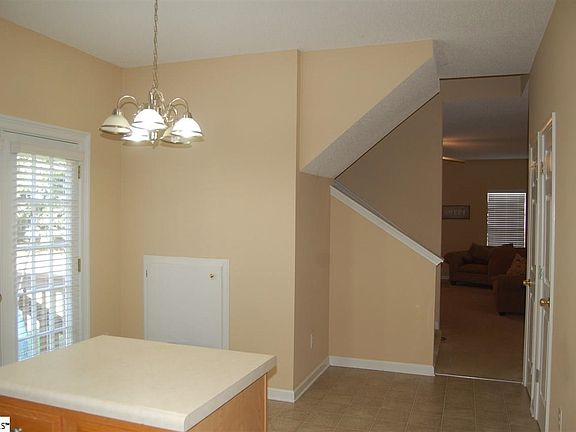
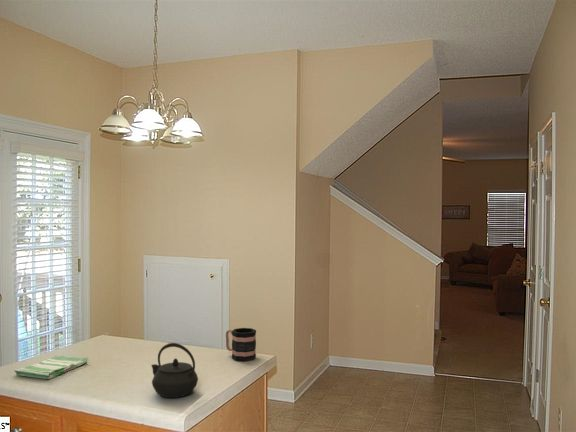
+ mug [225,327,257,362]
+ dish towel [13,355,89,380]
+ kettle [150,342,199,399]
